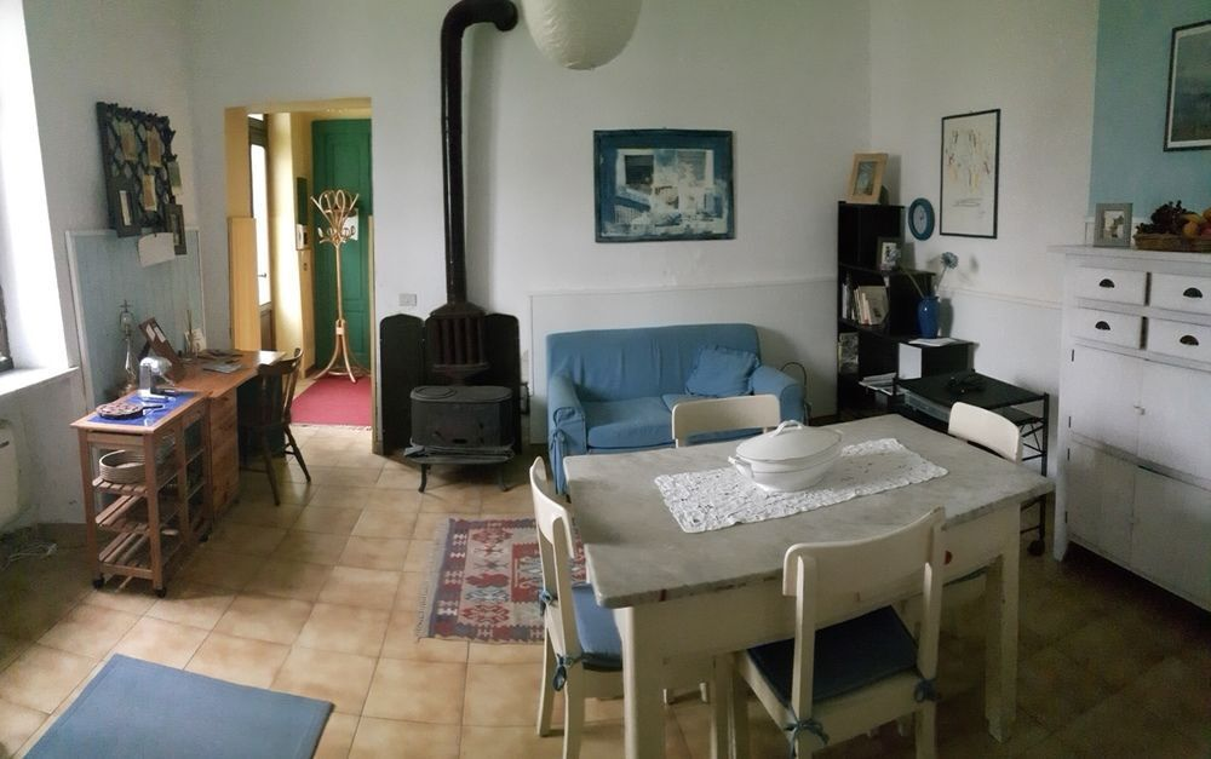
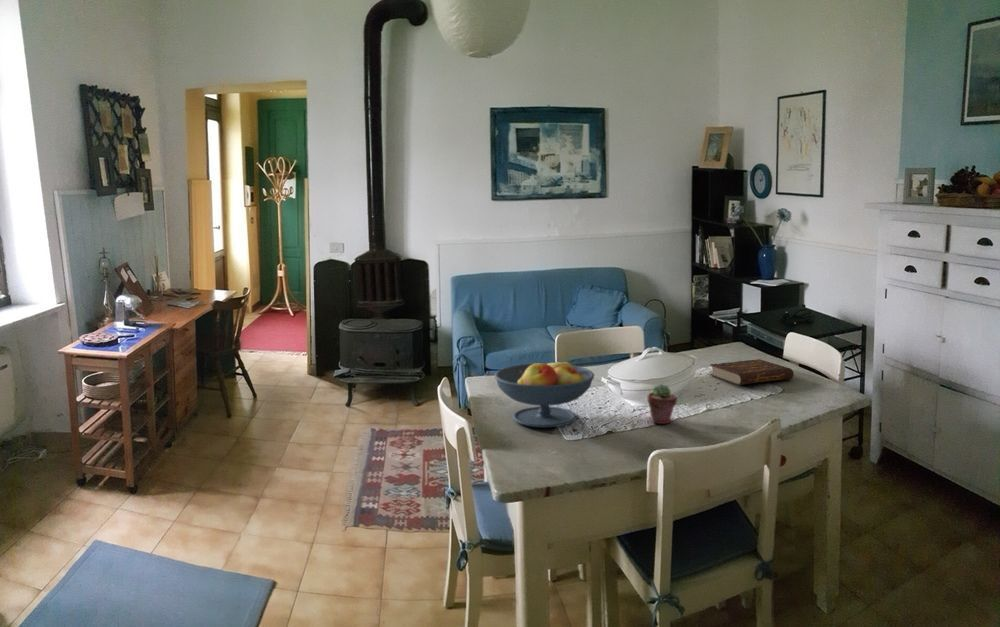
+ fruit bowl [493,357,595,428]
+ potted succulent [646,383,678,425]
+ book [709,358,795,386]
